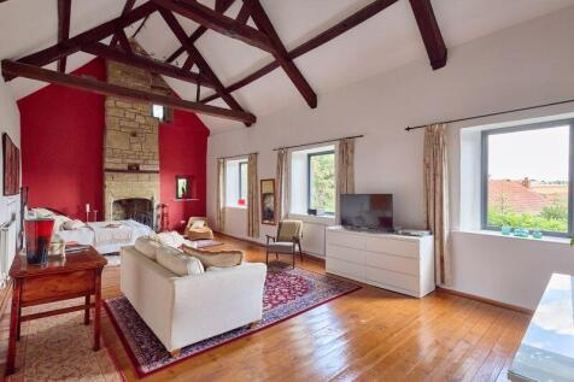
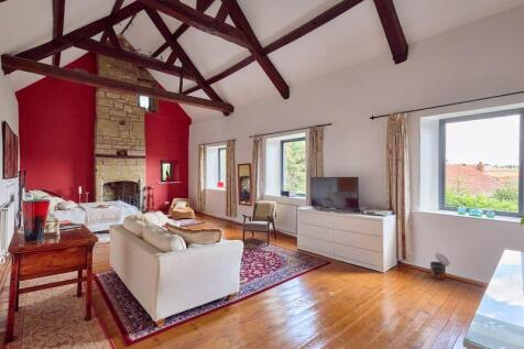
+ trash can [429,252,451,281]
